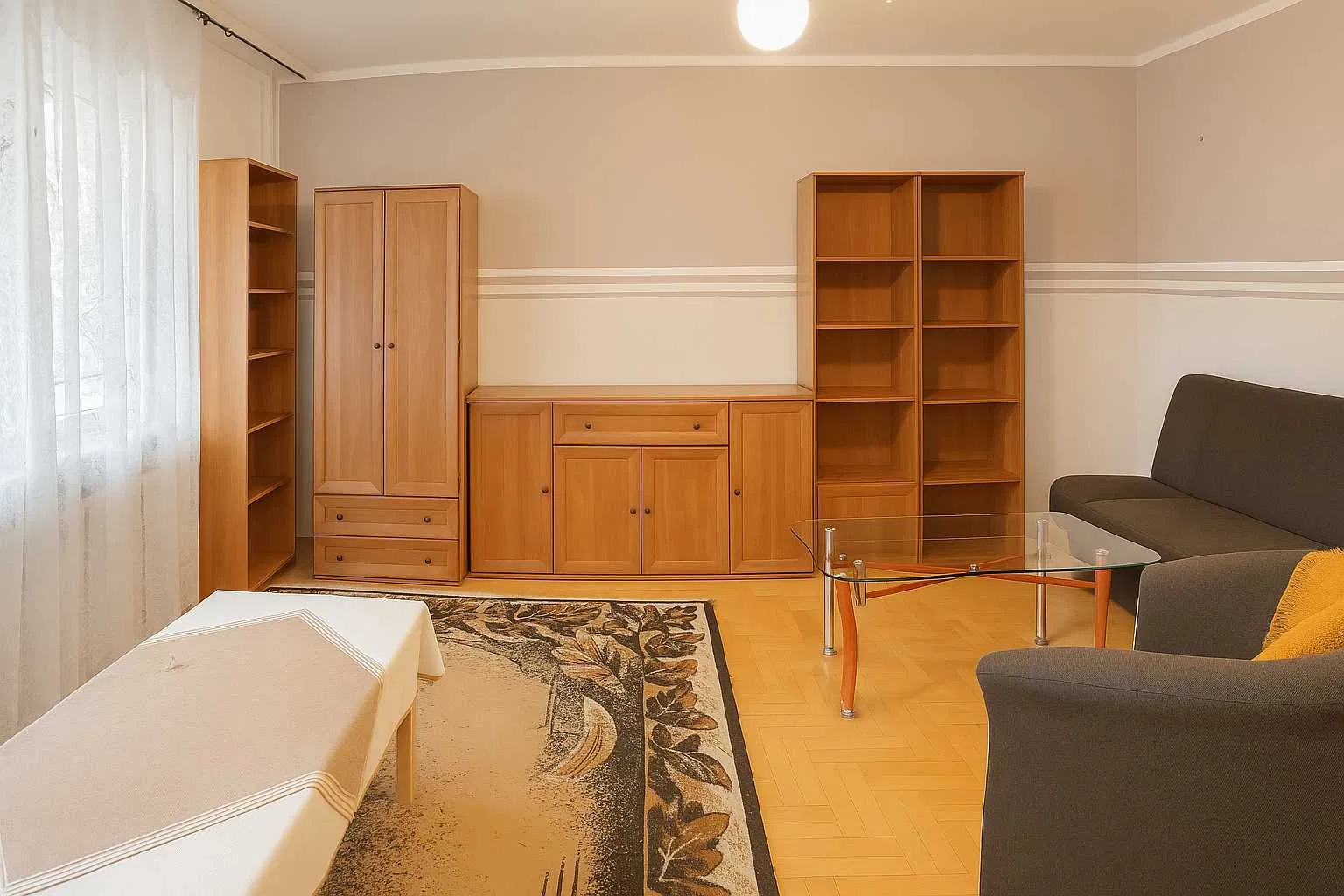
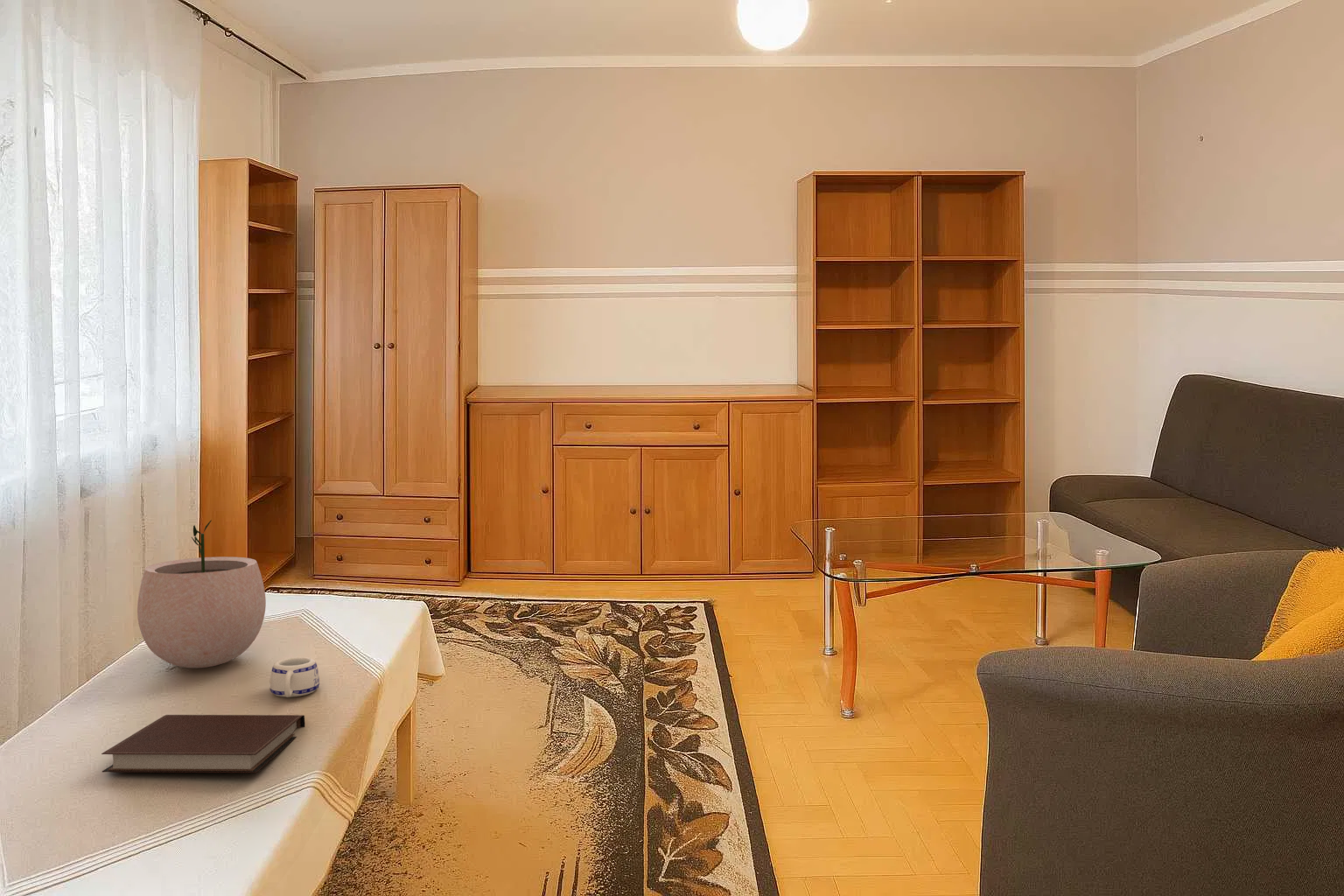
+ plant pot [137,519,267,669]
+ mug [269,656,320,698]
+ notebook [101,714,305,774]
